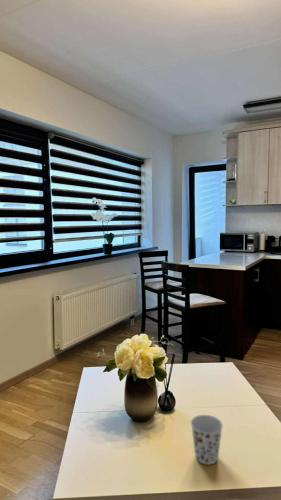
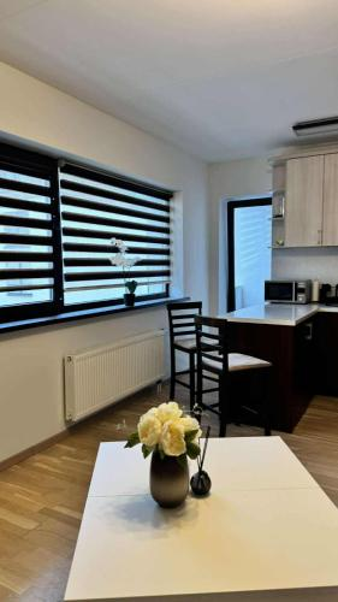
- cup [190,414,224,466]
